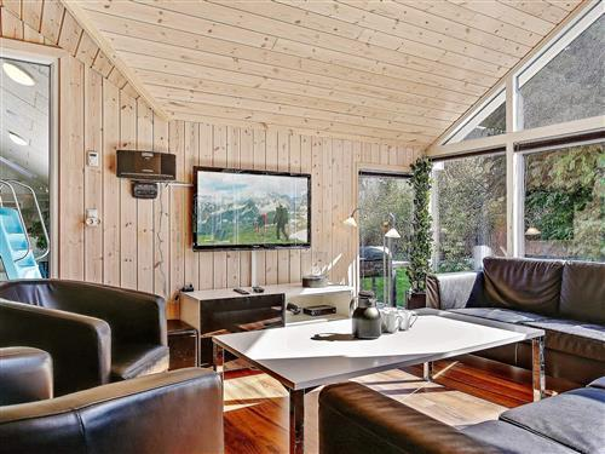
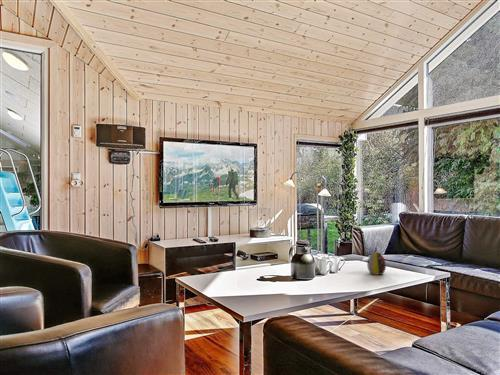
+ decorative egg [366,251,387,276]
